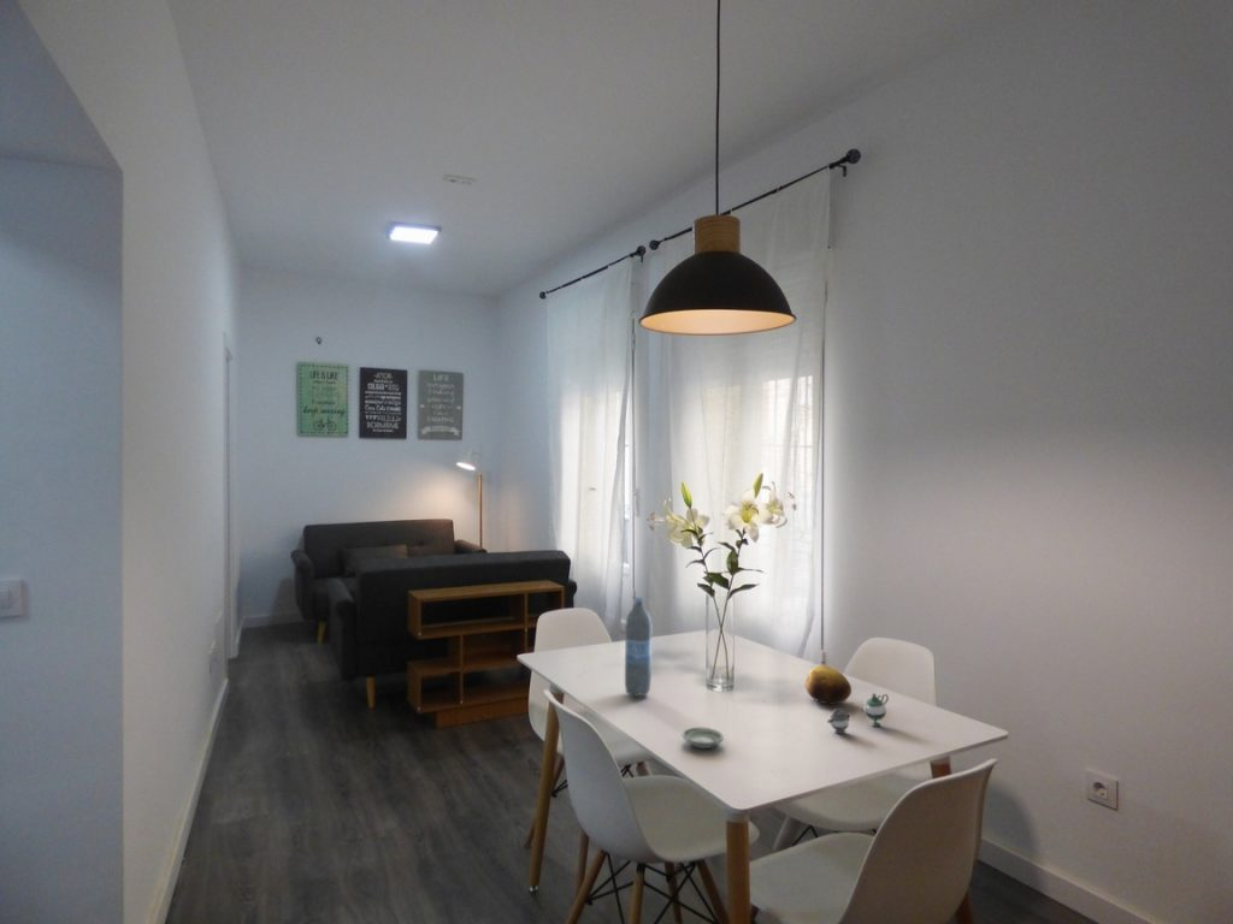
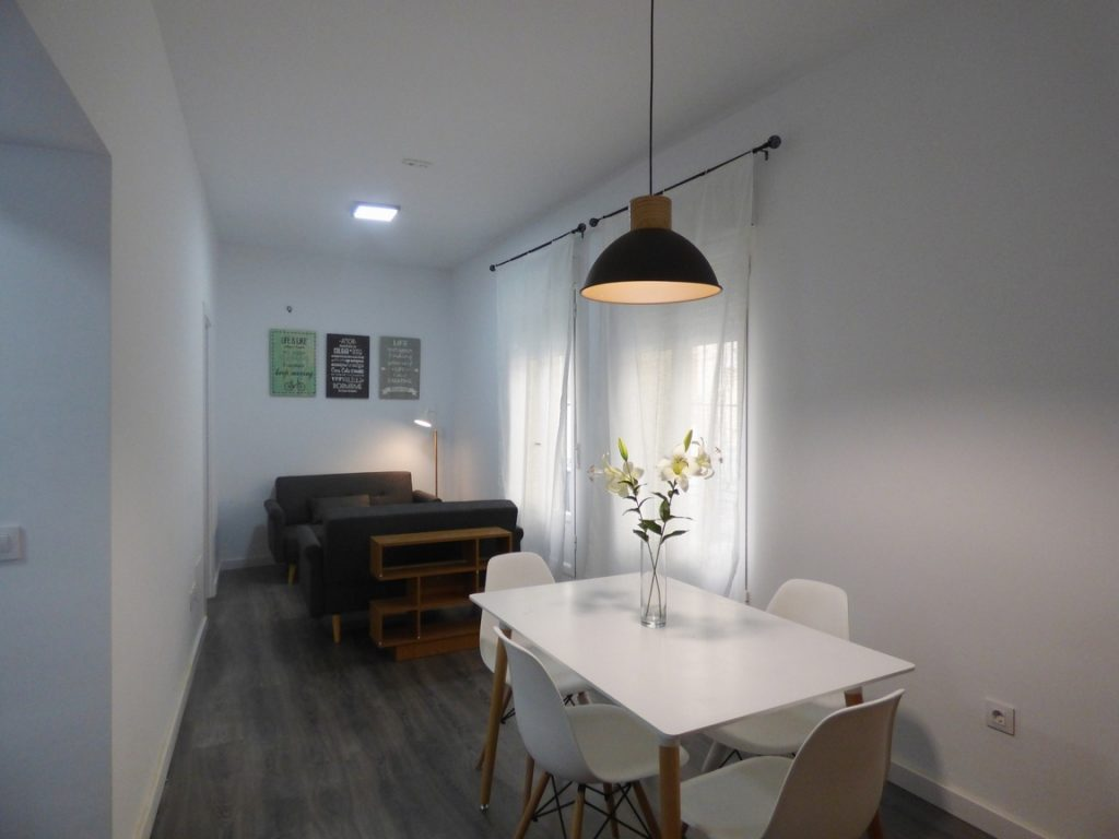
- saucer [680,725,725,750]
- fruit [803,664,853,705]
- teapot [826,692,890,735]
- water bottle [624,594,653,698]
